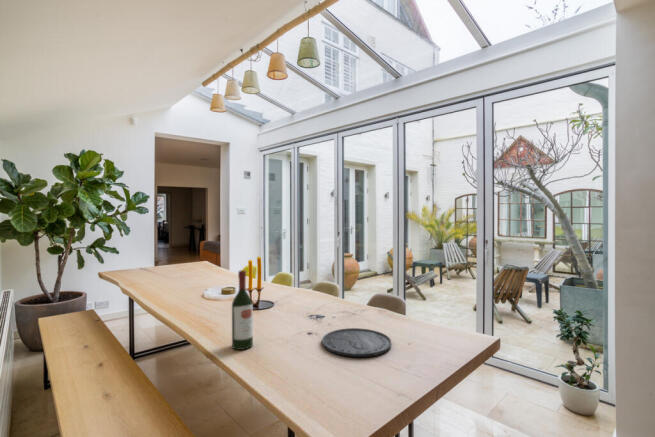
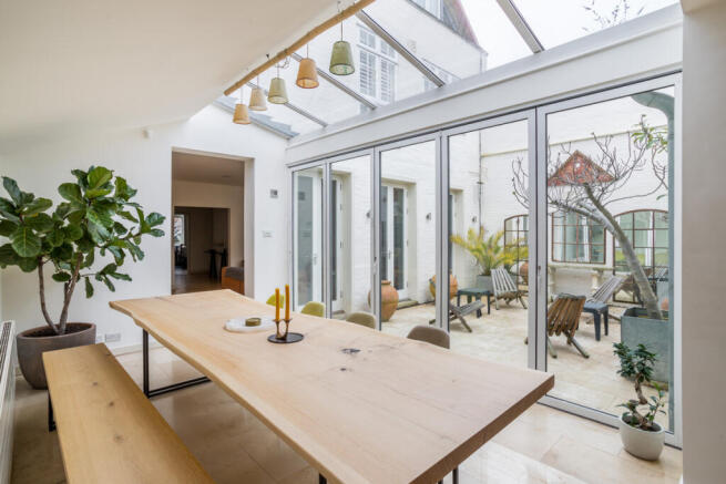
- plate [321,327,392,358]
- wine bottle [231,269,254,351]
